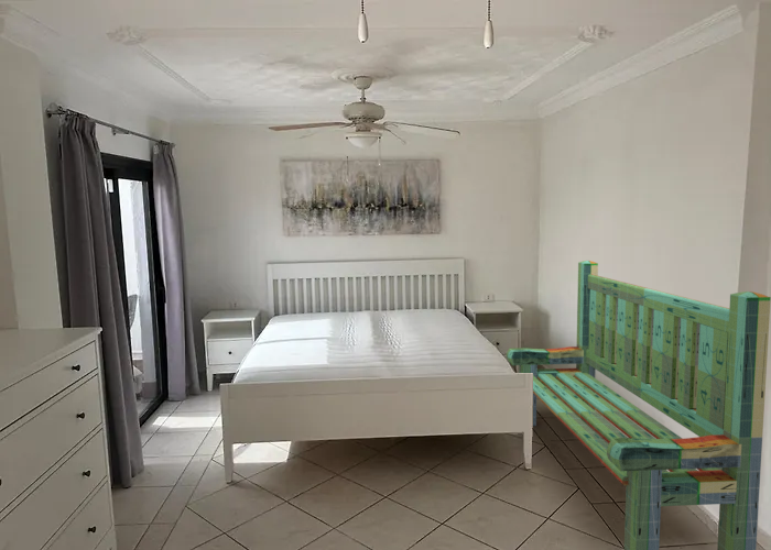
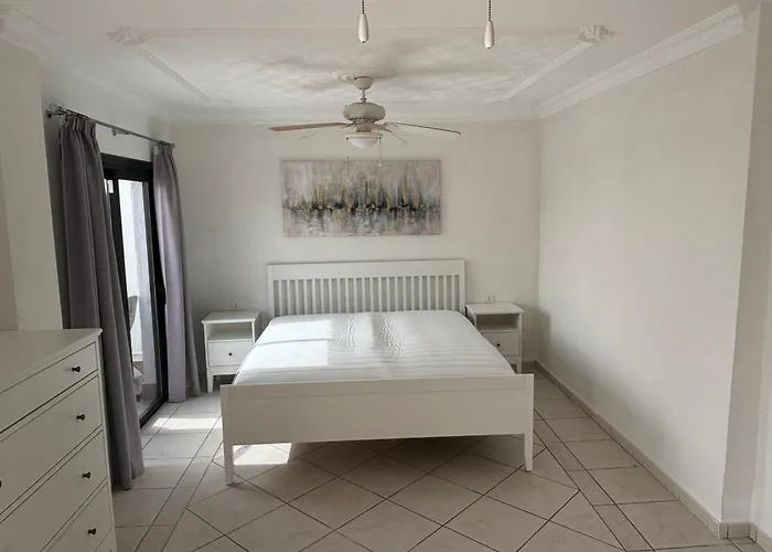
- bench [506,260,771,550]
